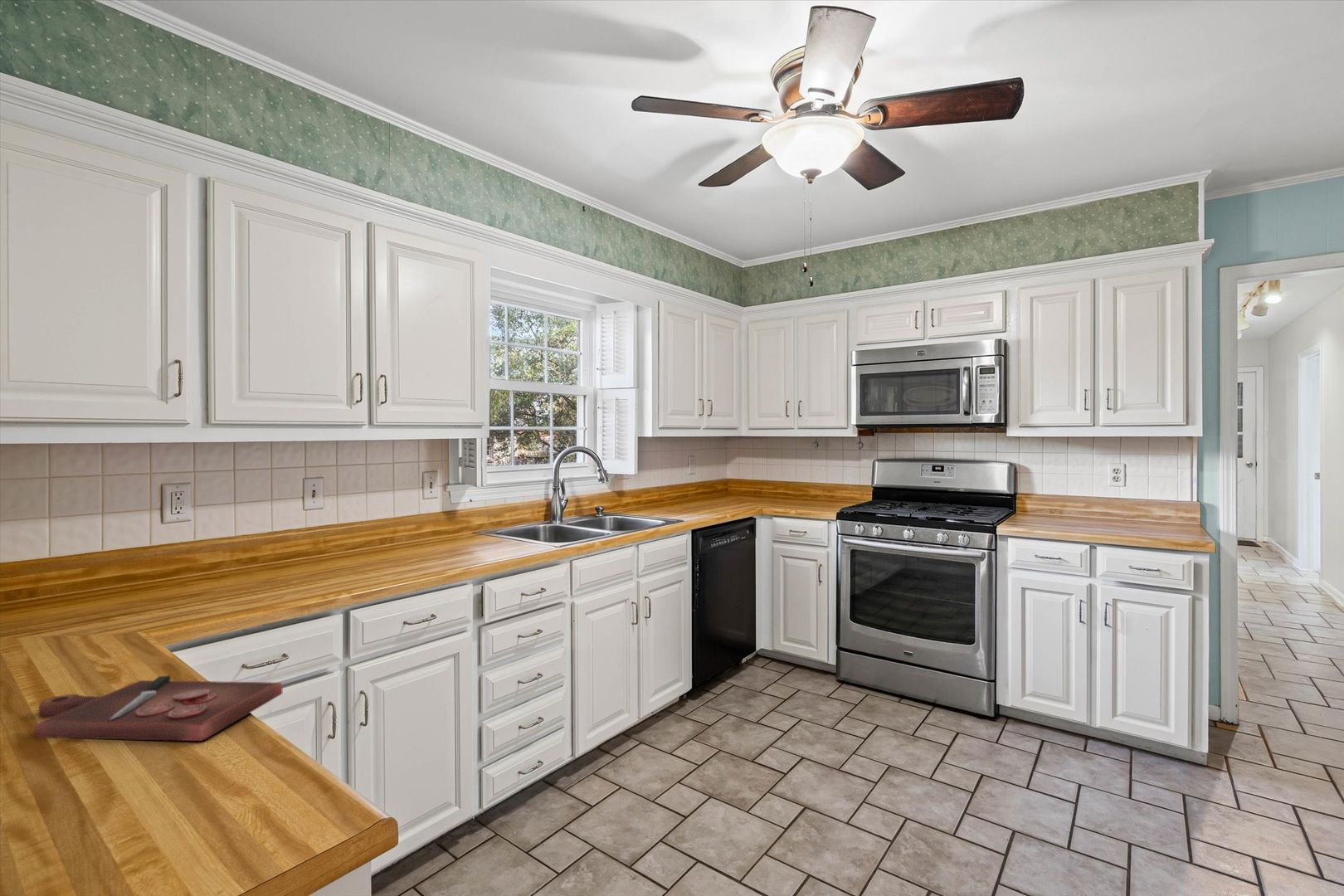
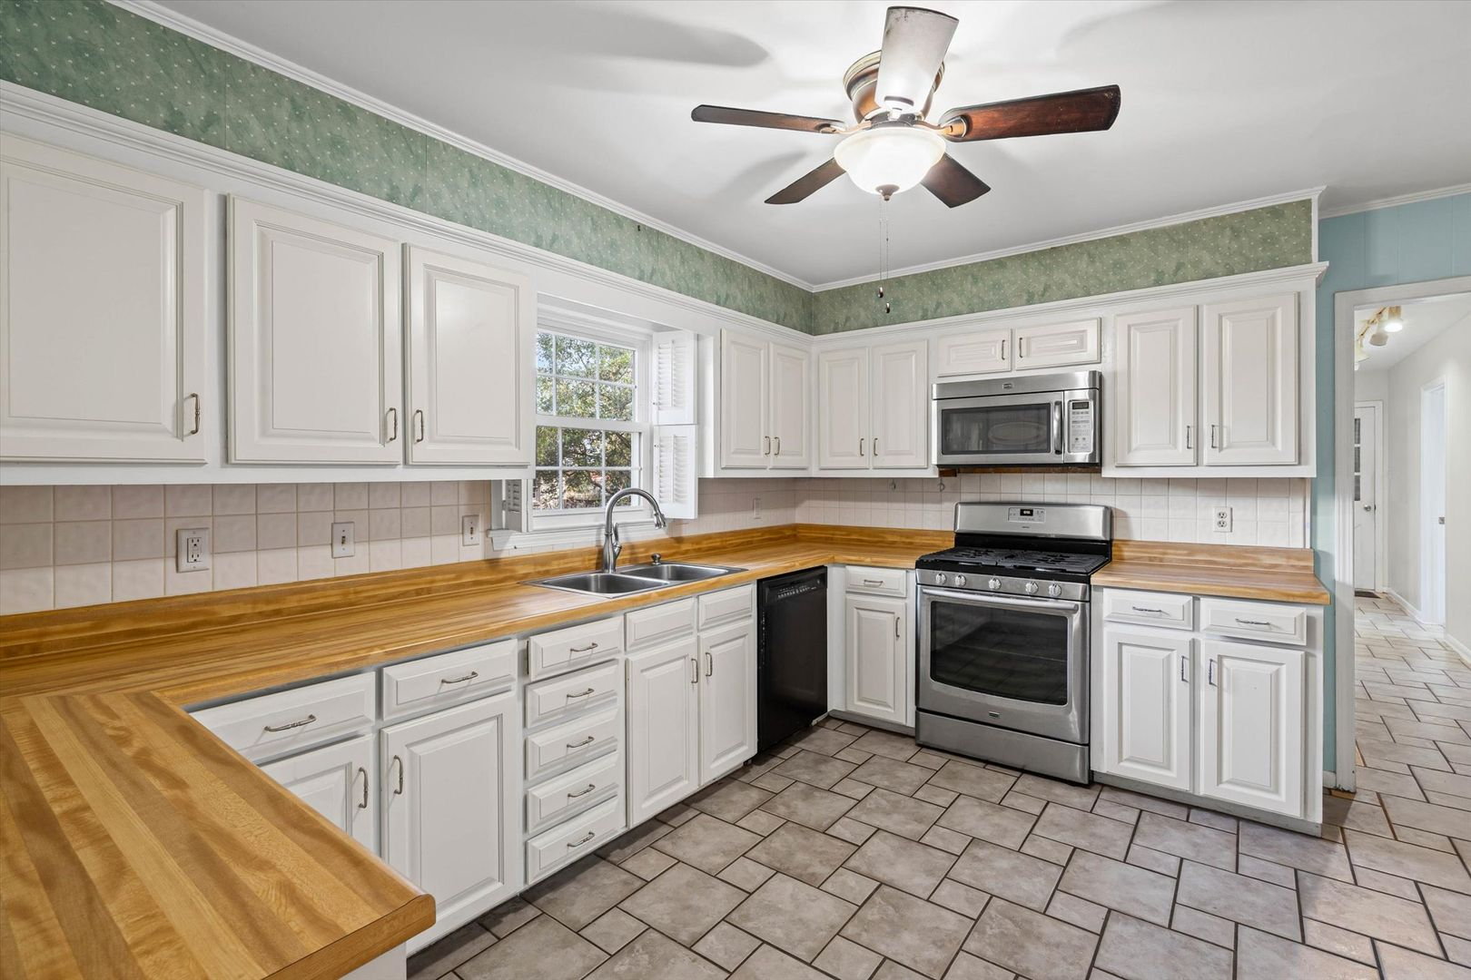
- cutting board [33,674,283,742]
